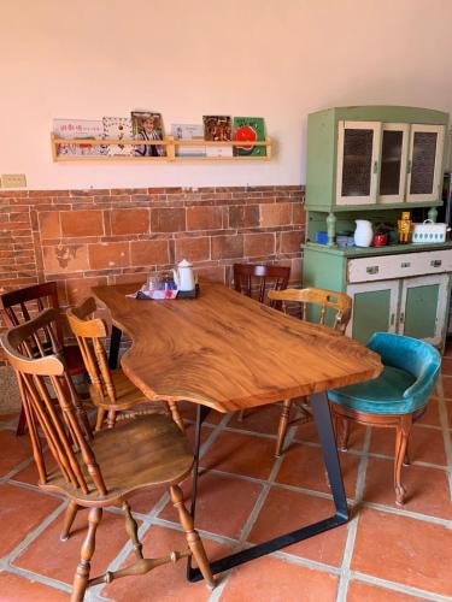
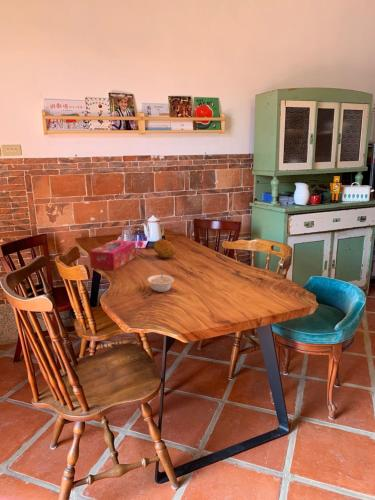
+ legume [147,270,175,293]
+ fruit [153,238,177,260]
+ tissue box [88,239,137,271]
